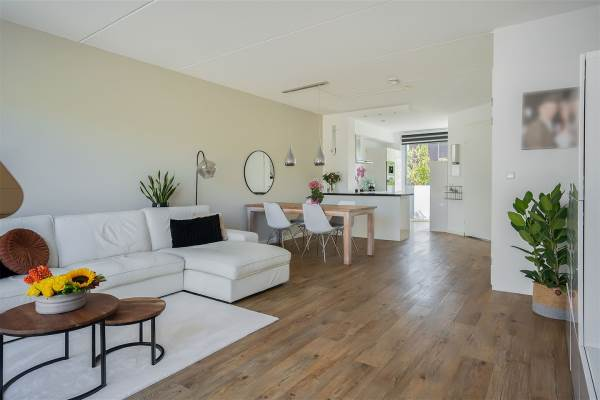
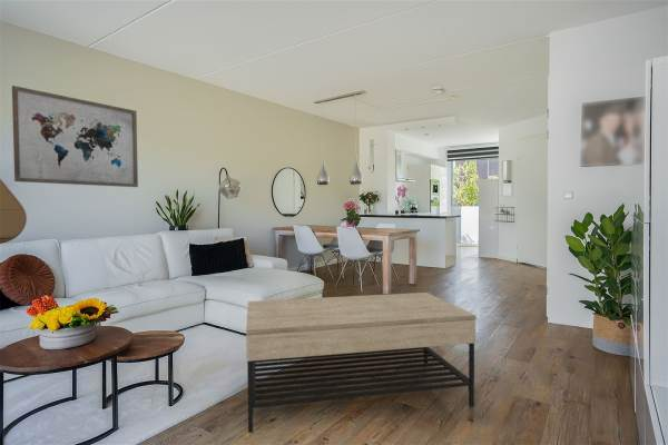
+ coffee table [245,291,477,434]
+ wall art [11,85,139,188]
